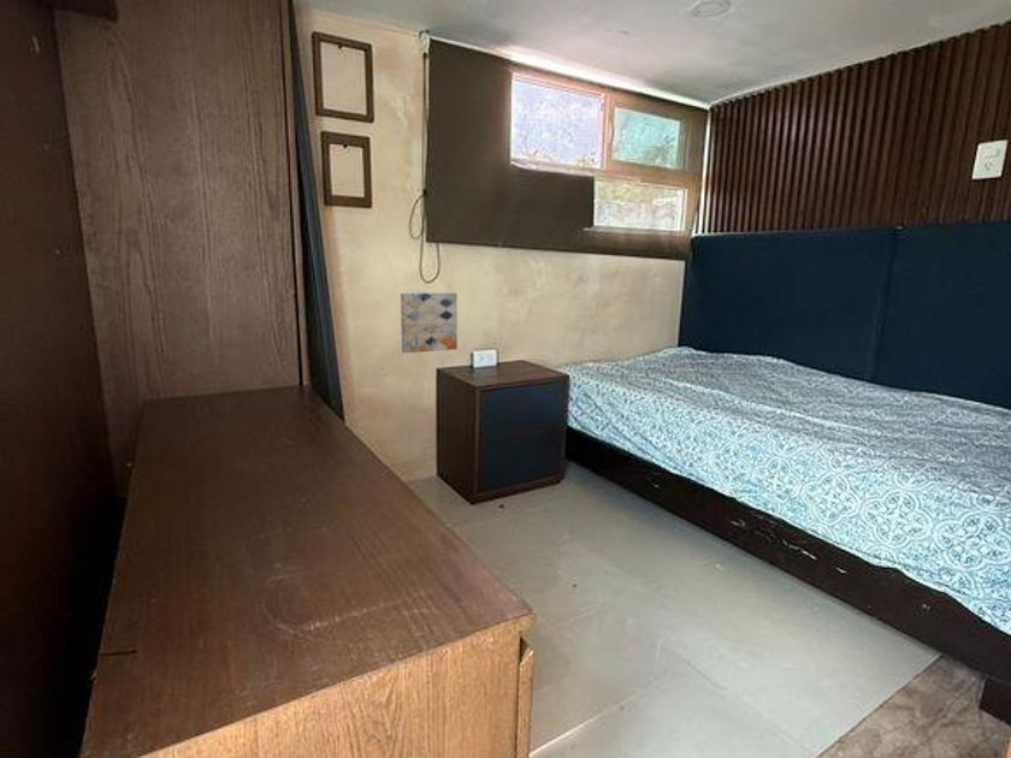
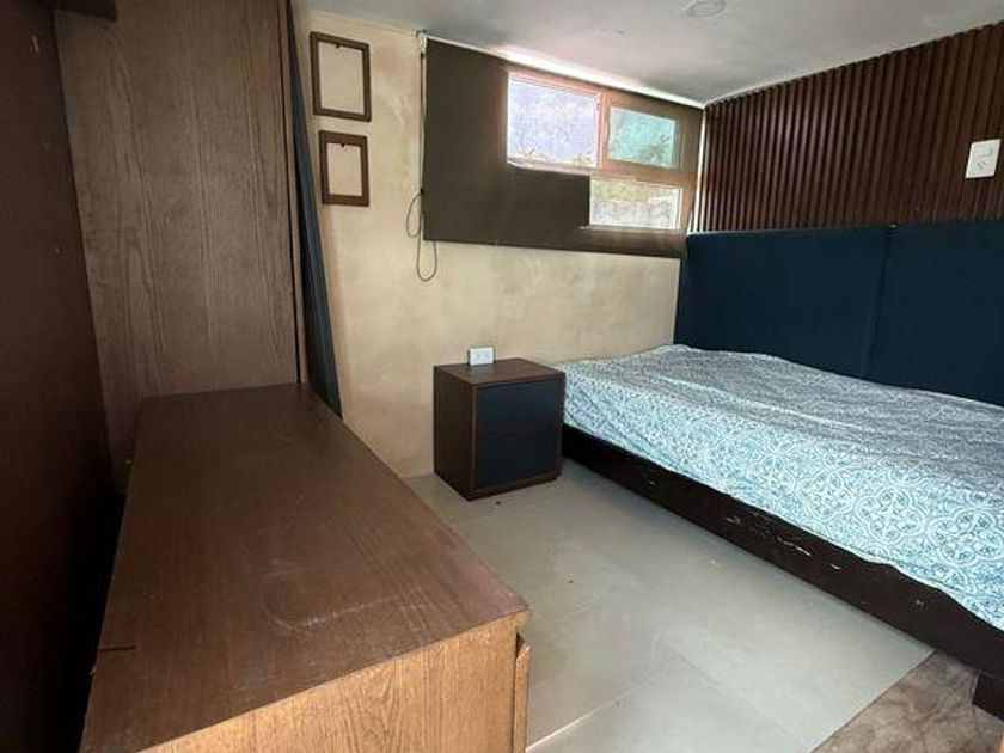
- wall art [400,291,459,354]
